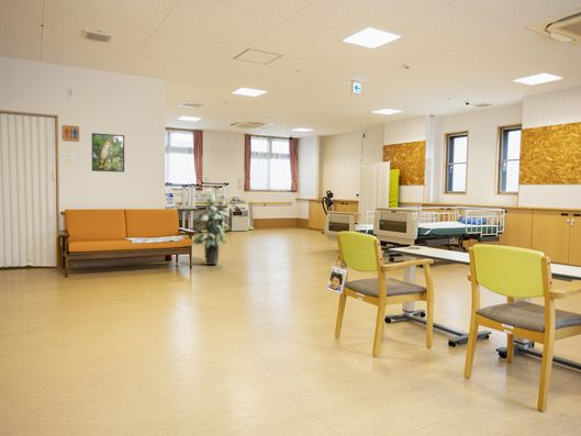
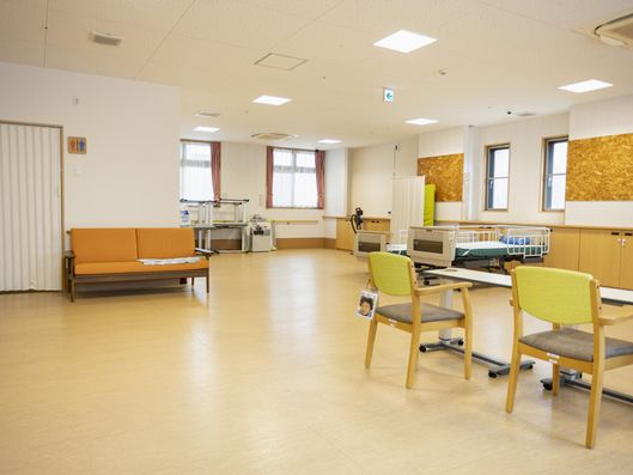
- indoor plant [191,188,231,266]
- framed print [91,132,125,174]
